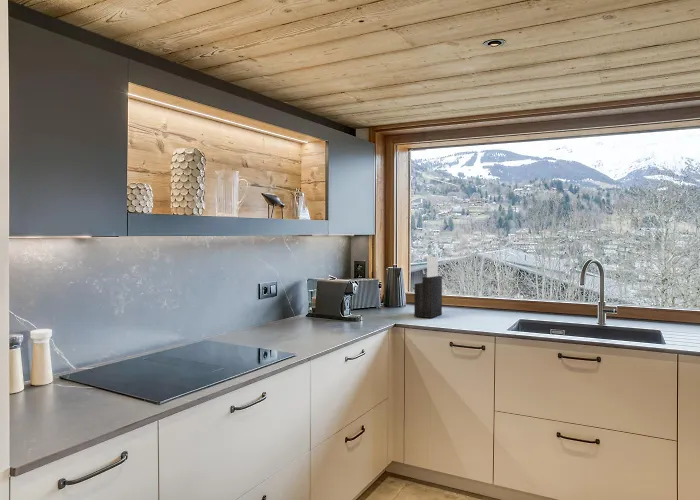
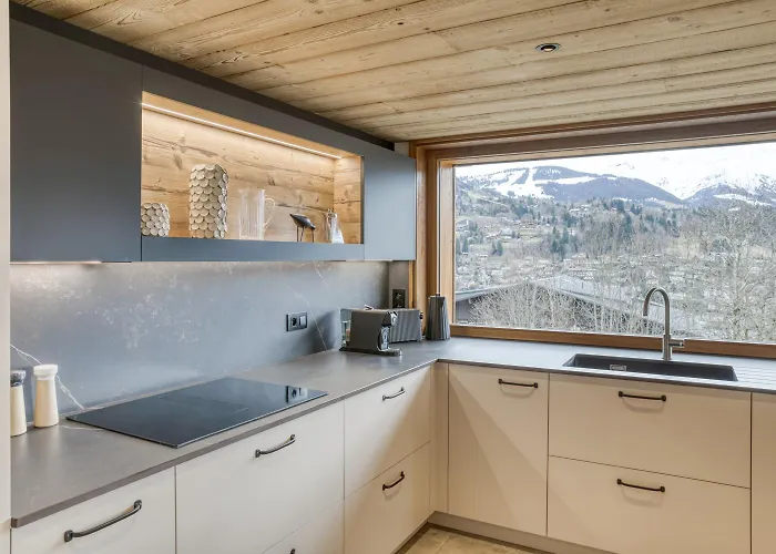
- knife block [413,256,443,319]
